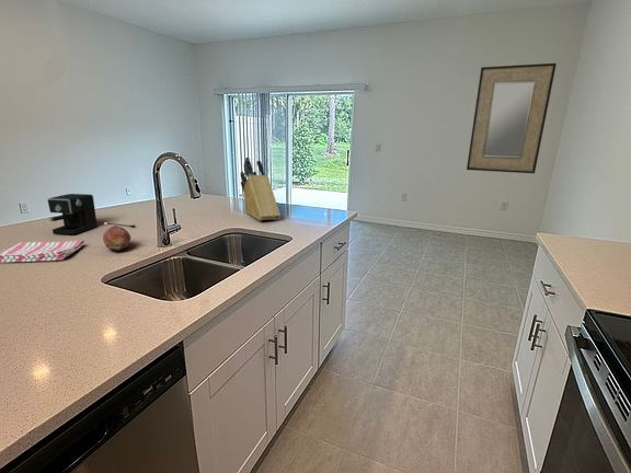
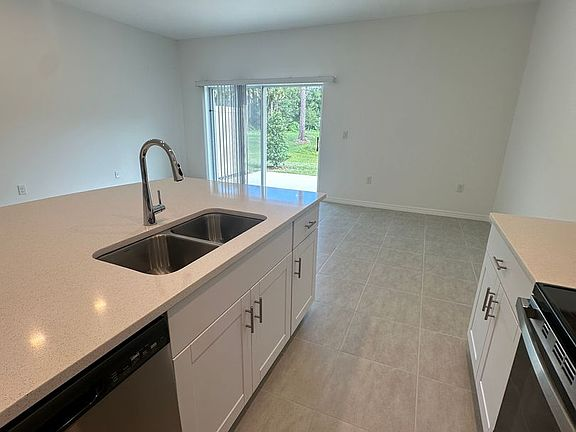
- fruit [102,224,131,252]
- coffee maker [46,193,137,235]
- home mirror [466,62,558,174]
- knife block [239,157,282,221]
- dish towel [0,240,85,264]
